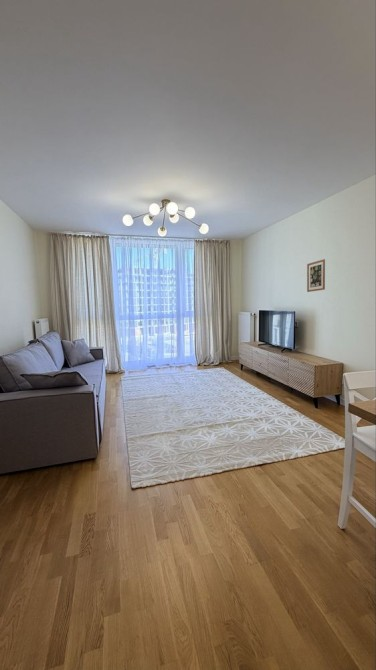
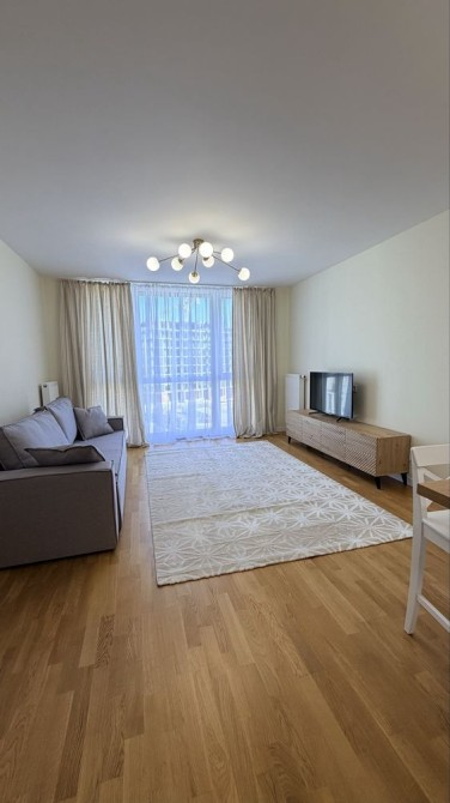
- wall art [306,258,326,293]
